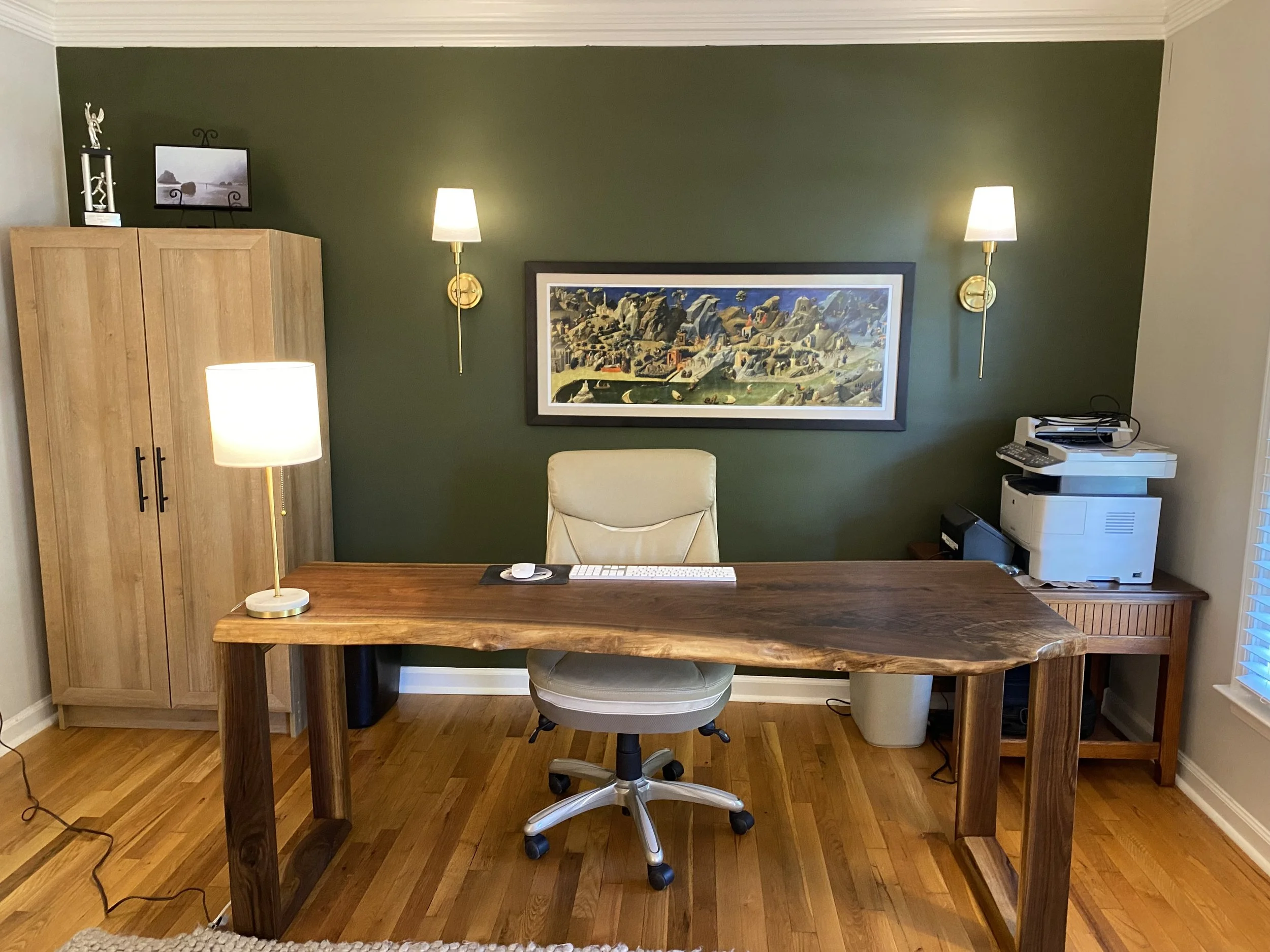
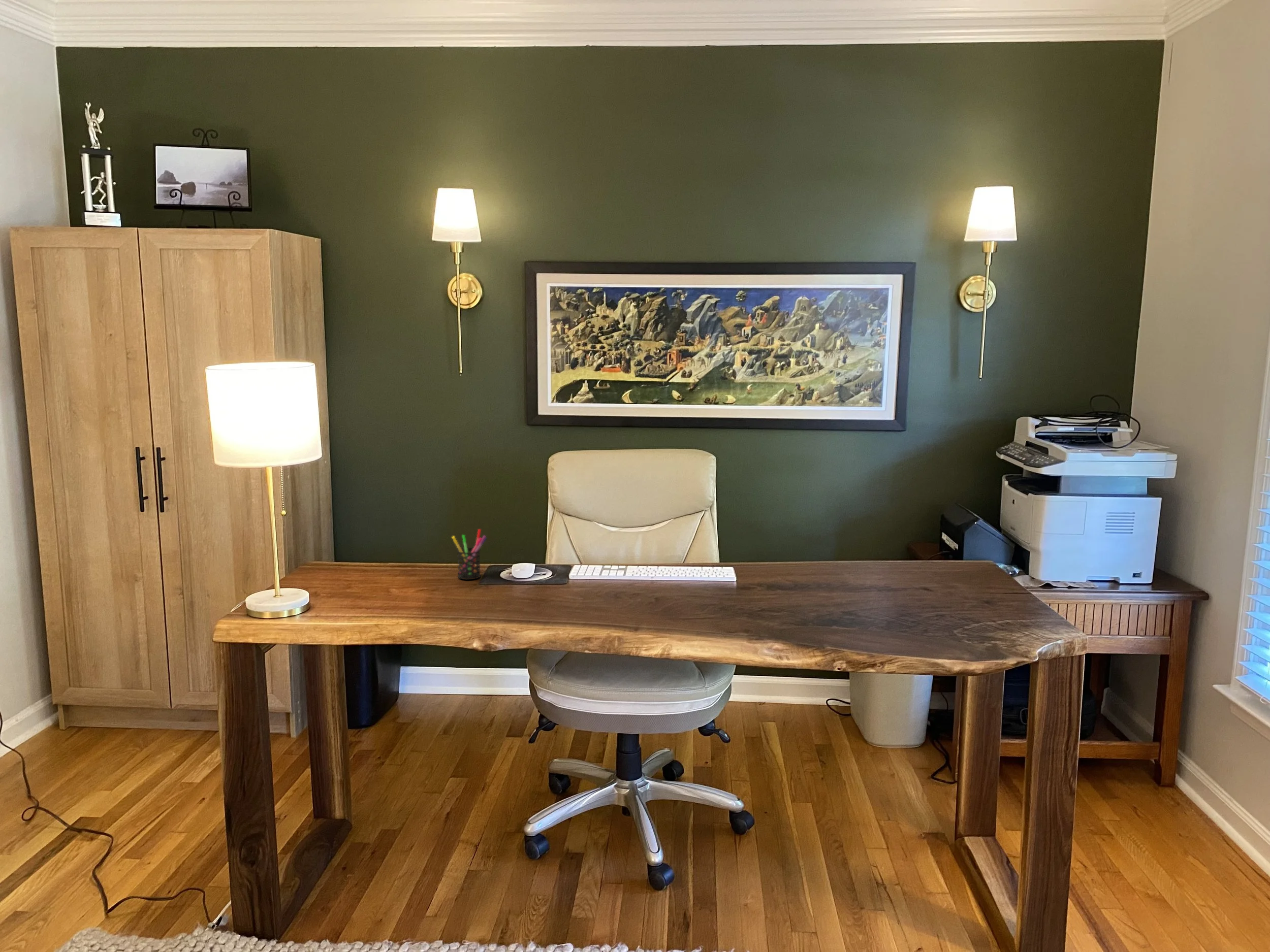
+ pen holder [451,529,487,580]
